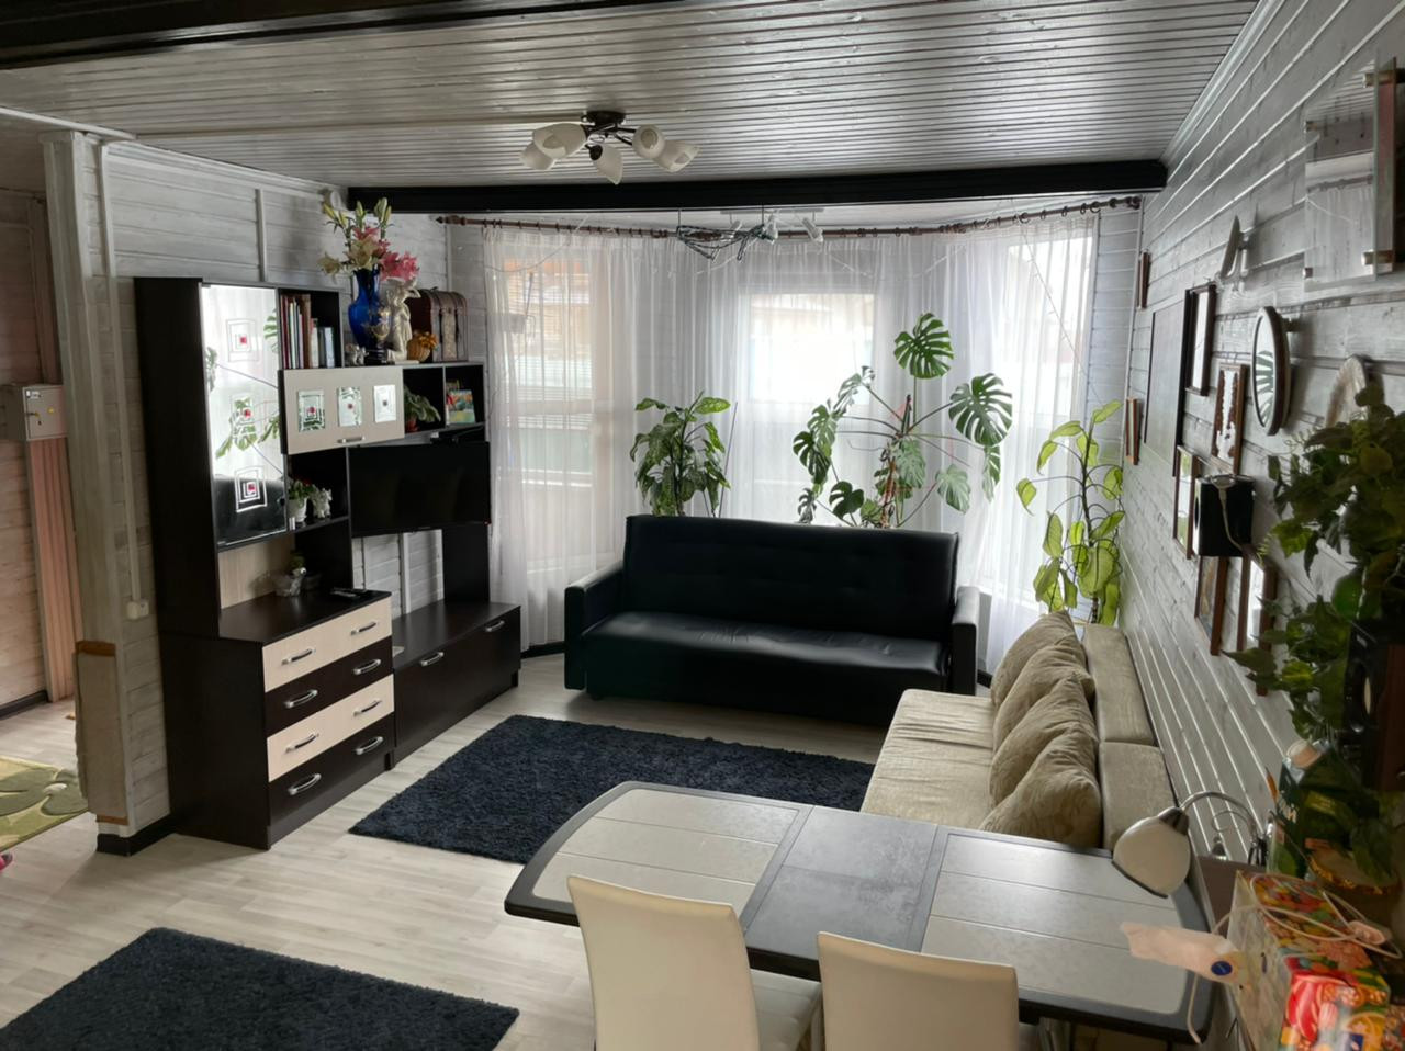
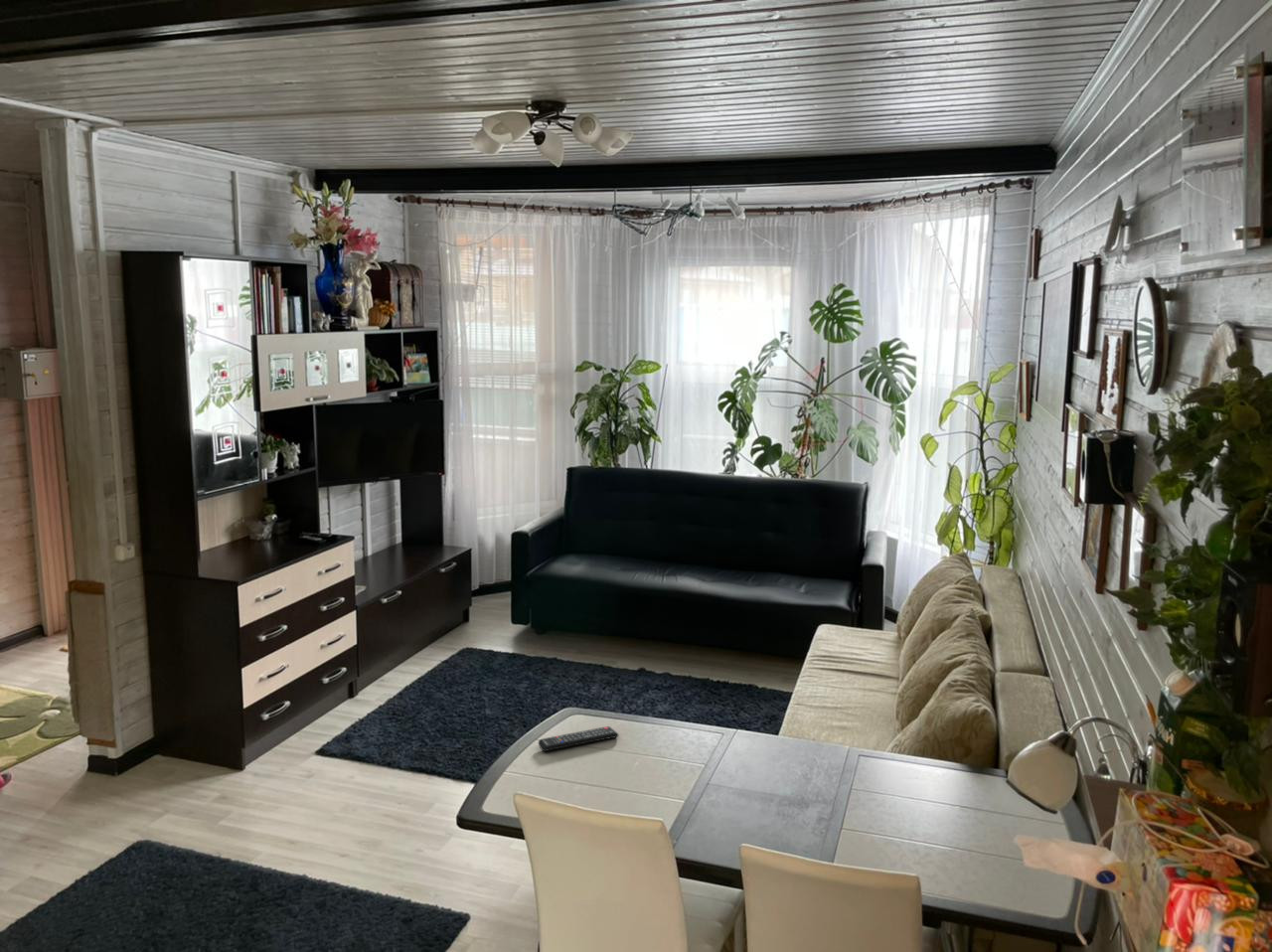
+ remote control [538,725,619,752]
